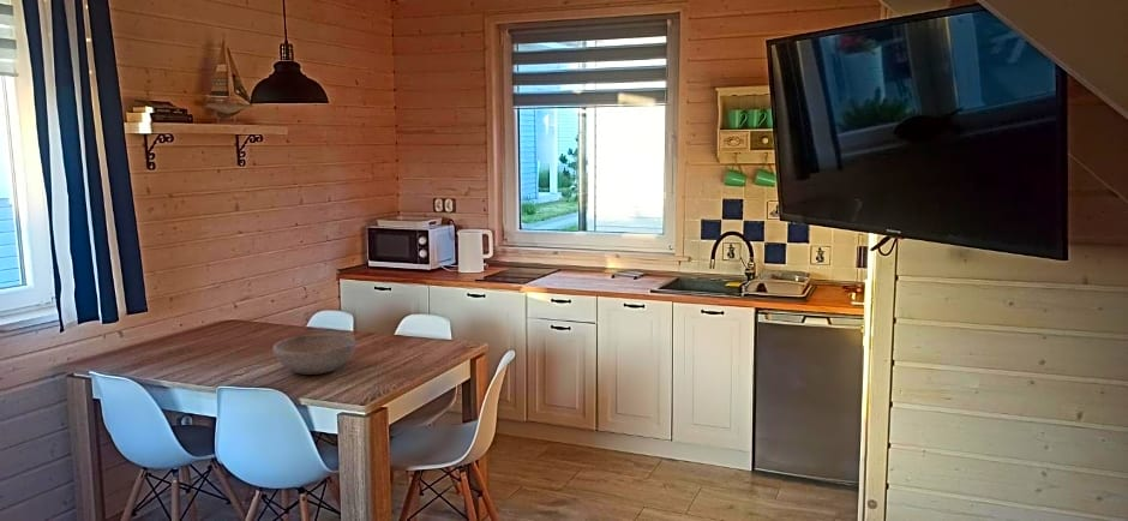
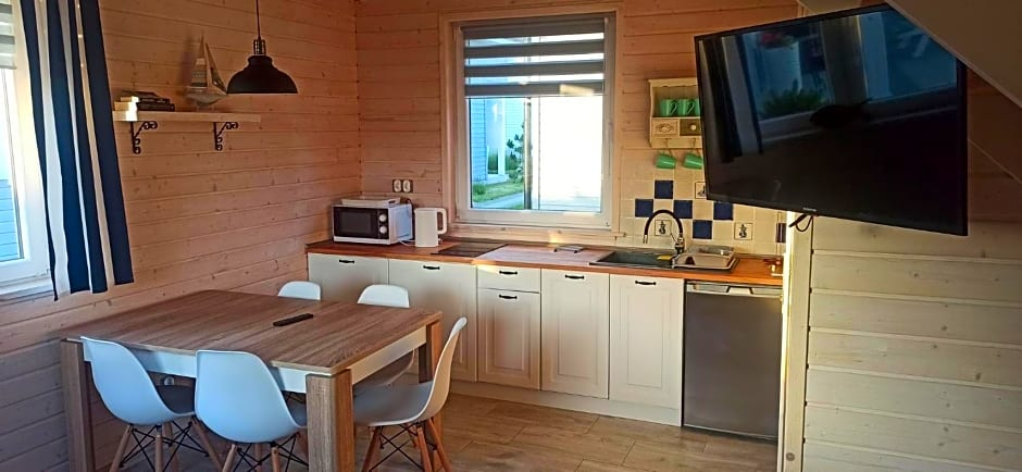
- bowl [271,333,358,376]
